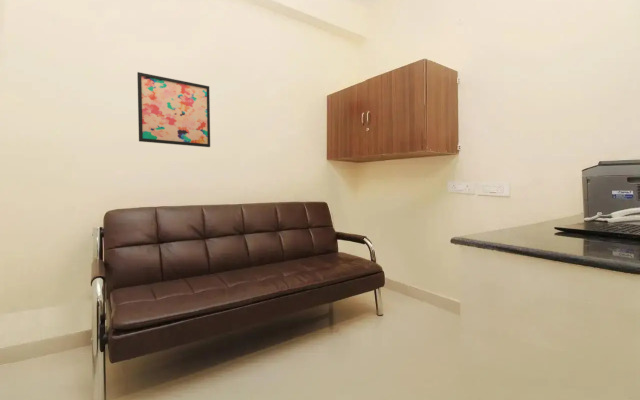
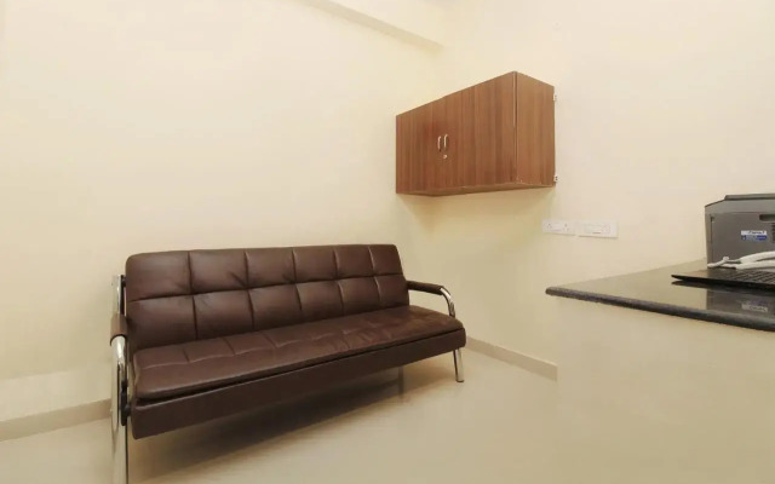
- wall art [136,71,211,148]
